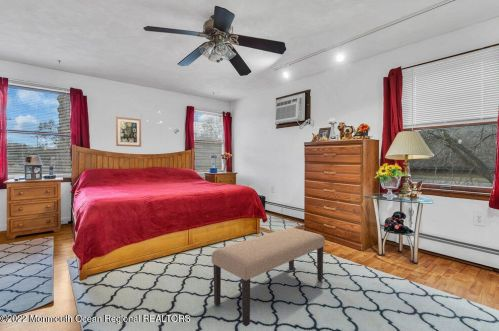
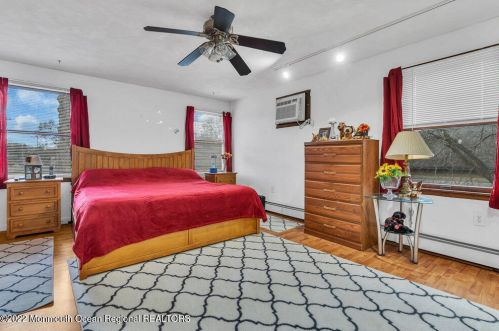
- bench [211,227,326,327]
- wall art [115,116,142,148]
